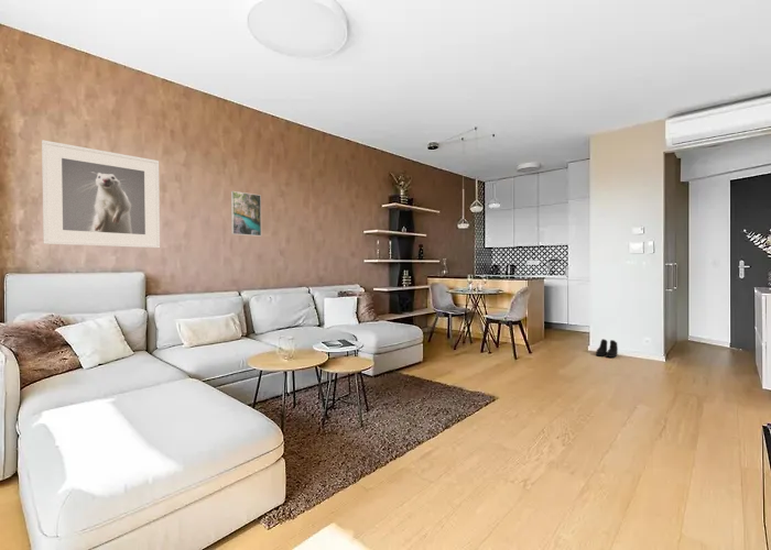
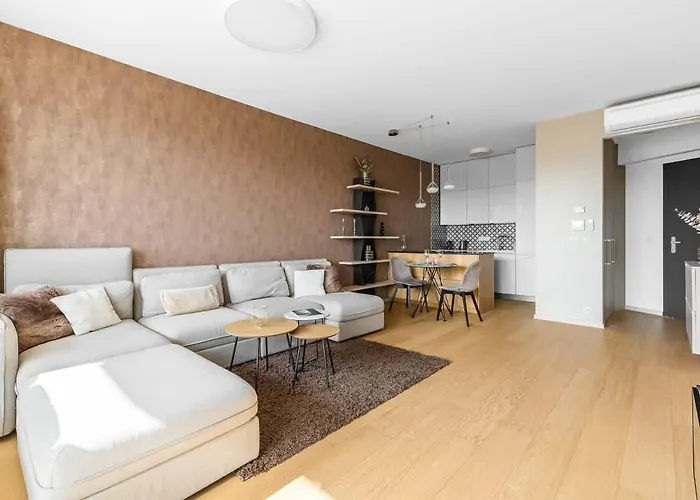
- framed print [230,190,262,238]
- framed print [41,139,161,249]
- boots [595,338,619,359]
